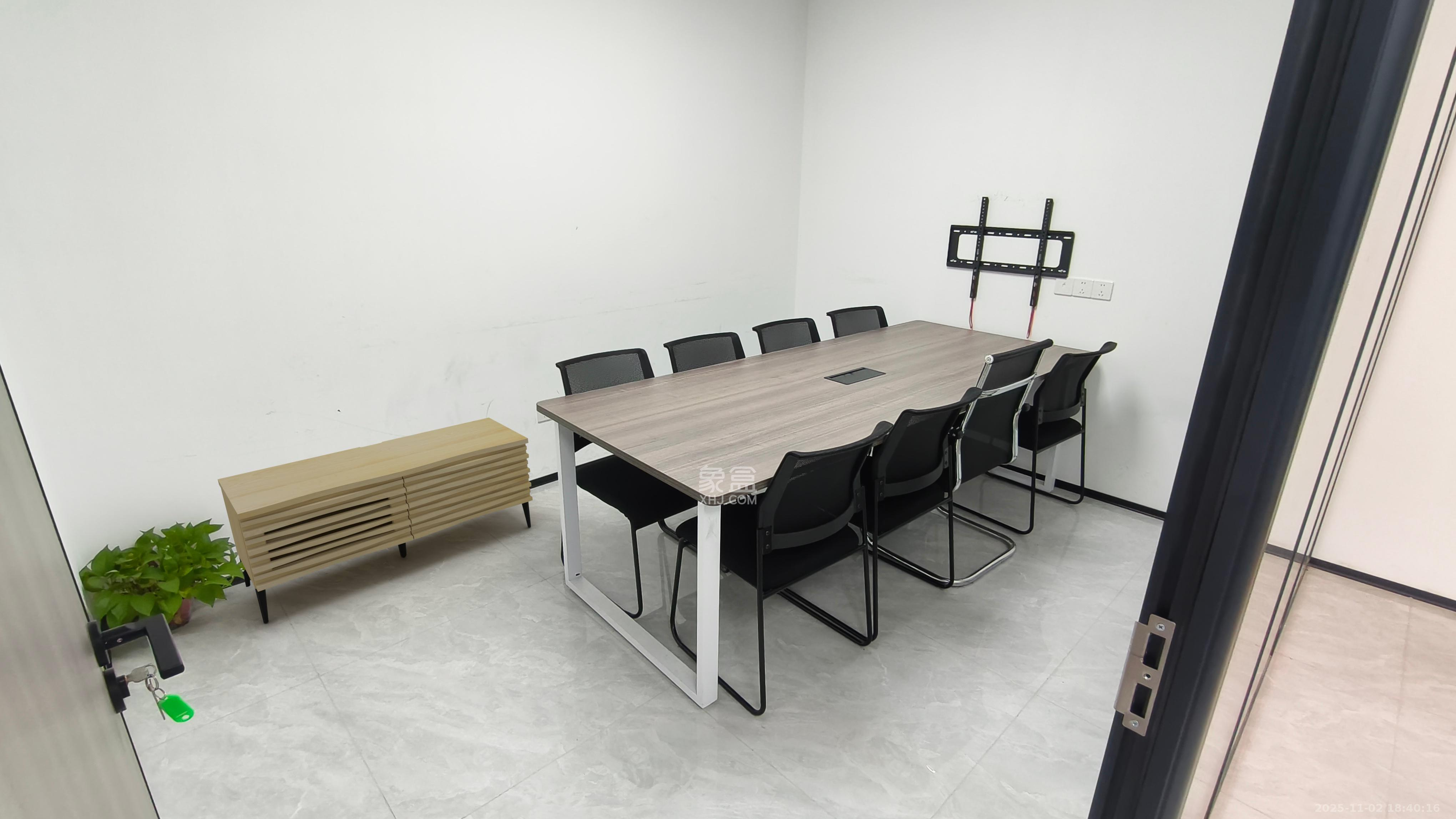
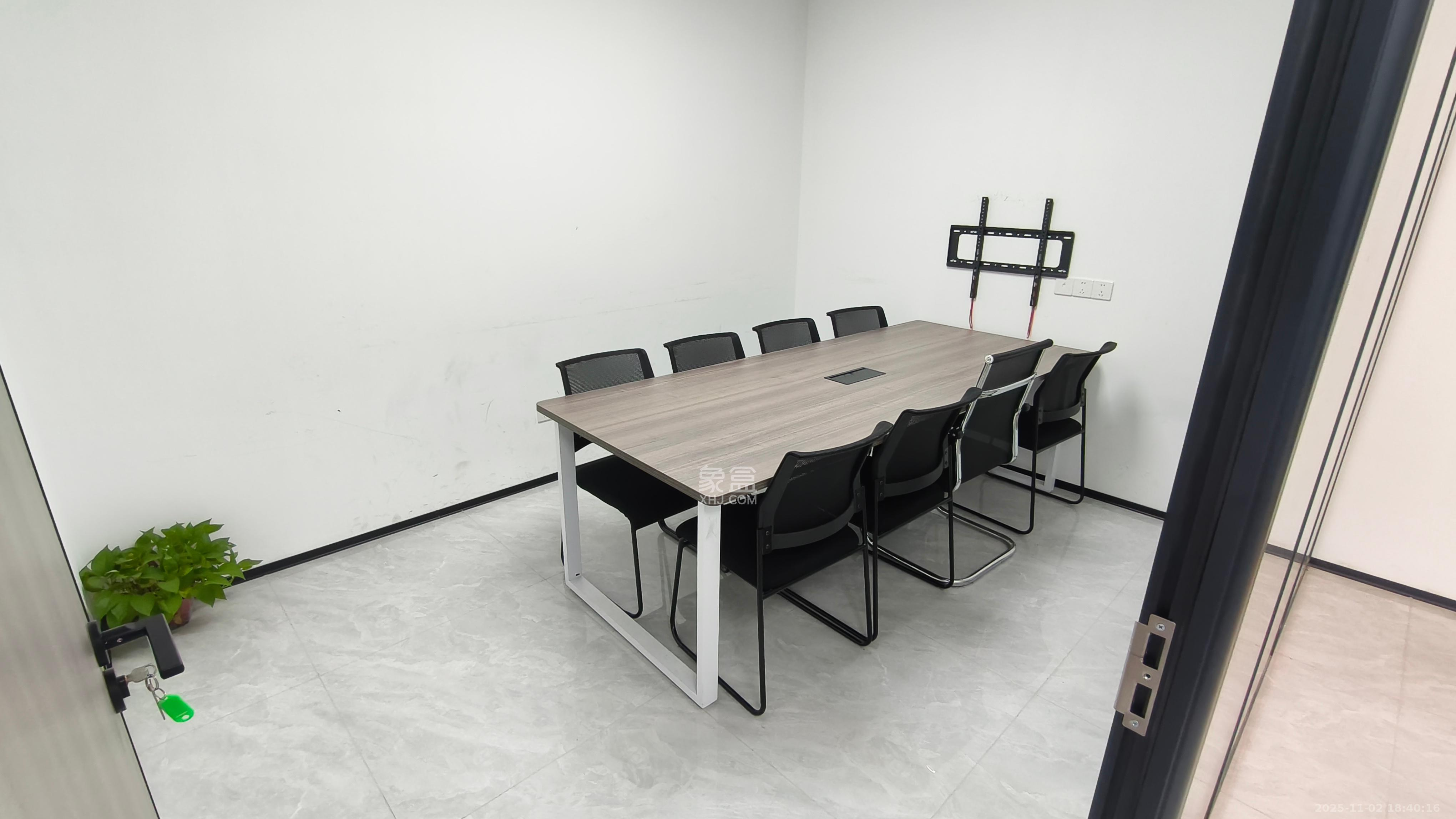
- sideboard [217,417,533,624]
